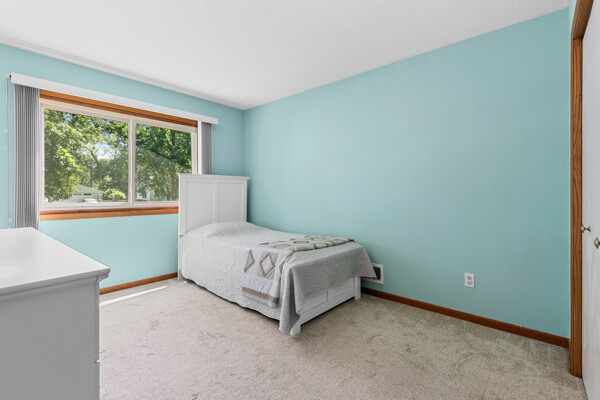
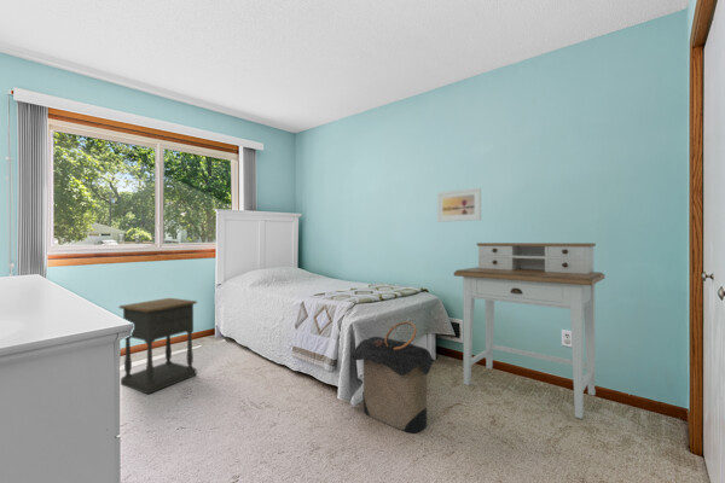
+ laundry hamper [350,320,437,435]
+ nightstand [117,297,198,395]
+ desk [453,242,607,420]
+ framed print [436,187,482,223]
